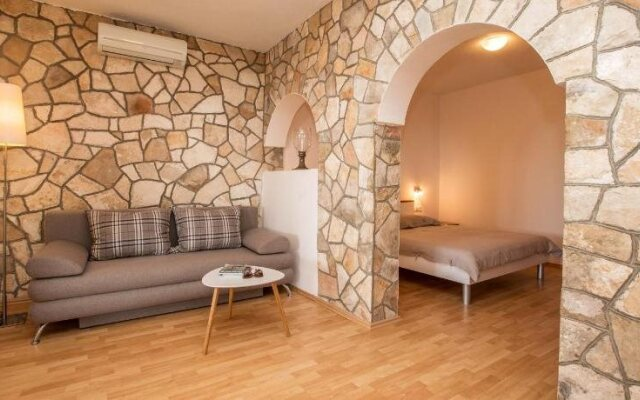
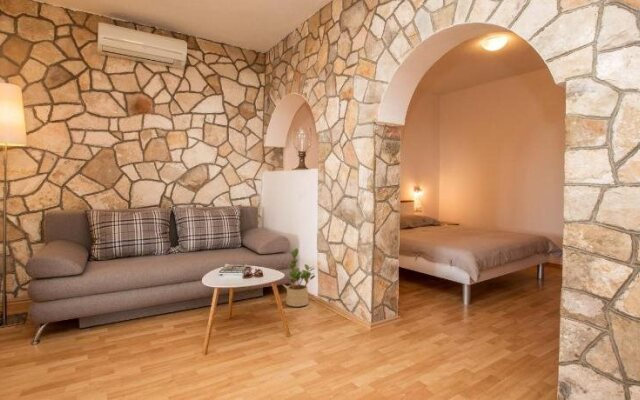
+ potted plant [285,247,316,307]
